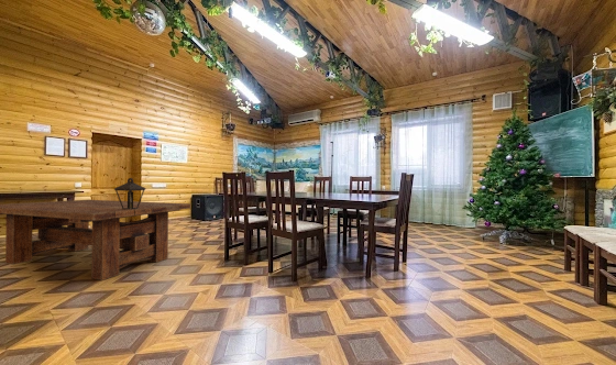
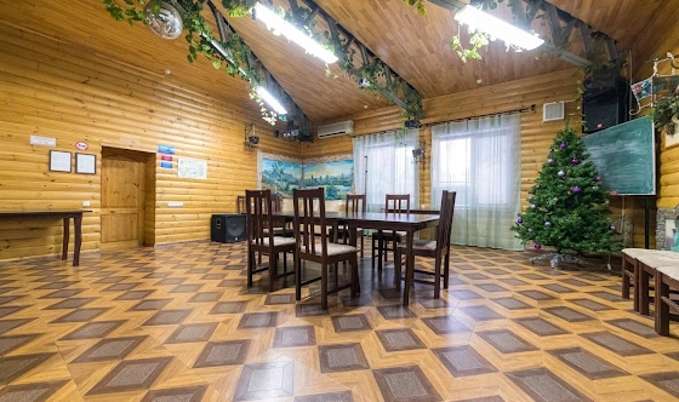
- lantern [113,177,147,210]
- dining table [0,199,191,281]
